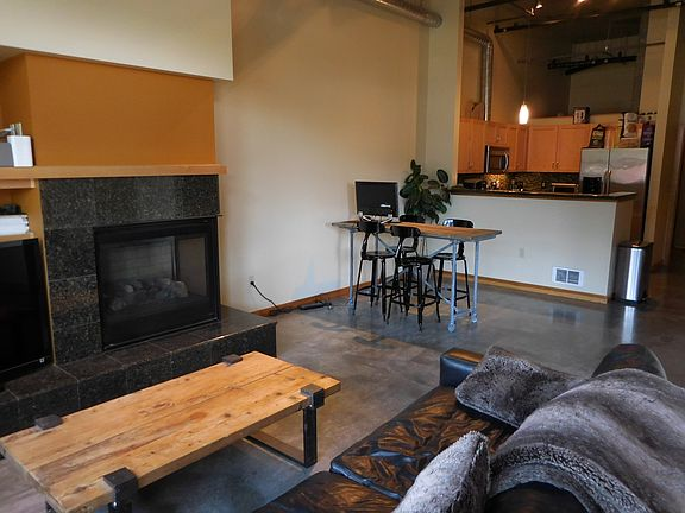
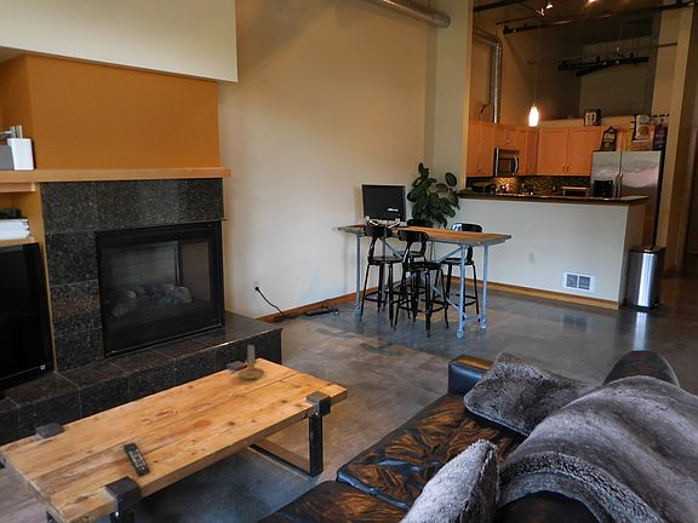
+ candle [234,344,265,381]
+ remote control [122,441,151,477]
